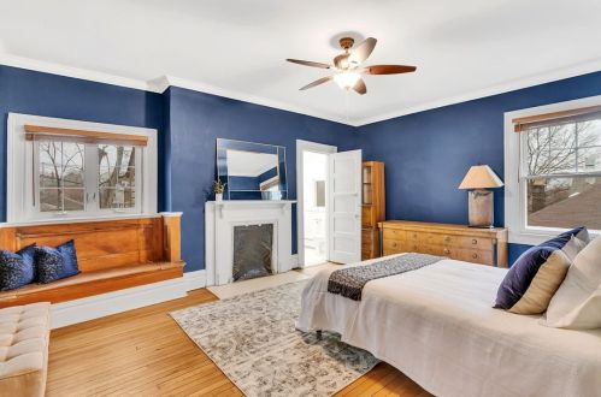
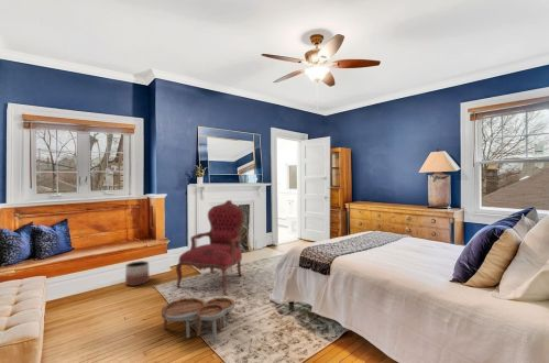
+ nesting tables [161,297,235,344]
+ planter [124,260,151,287]
+ armchair [175,199,245,295]
